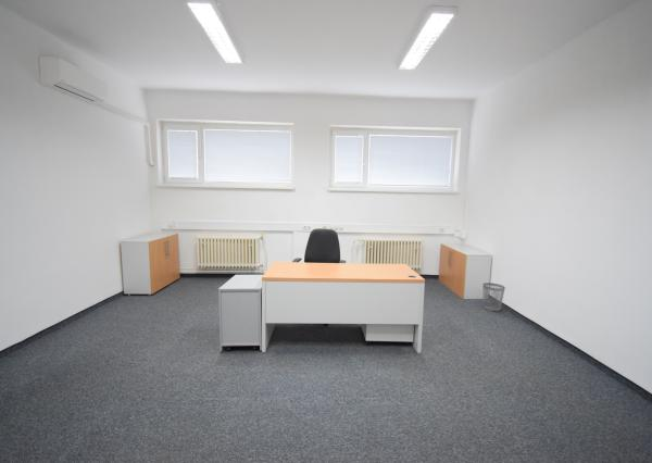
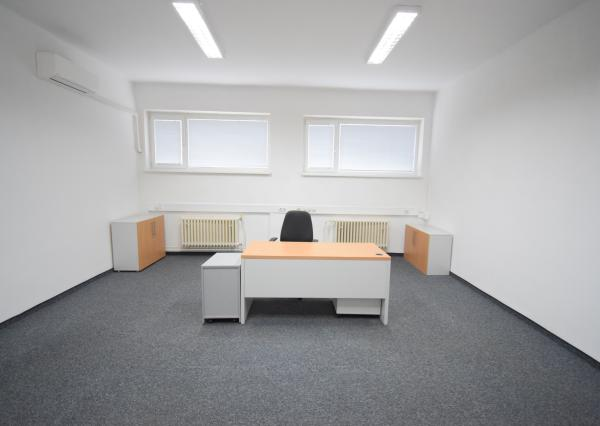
- wastebasket [482,281,506,312]
